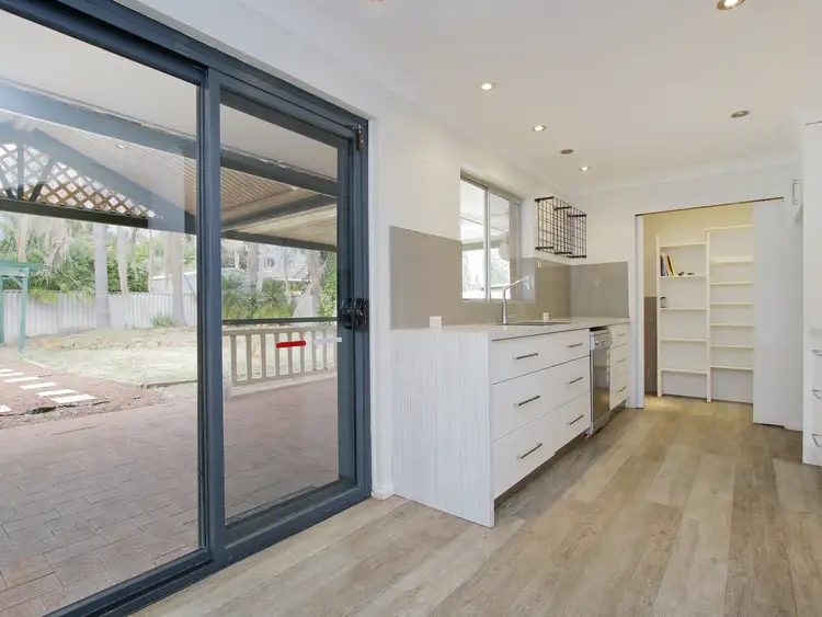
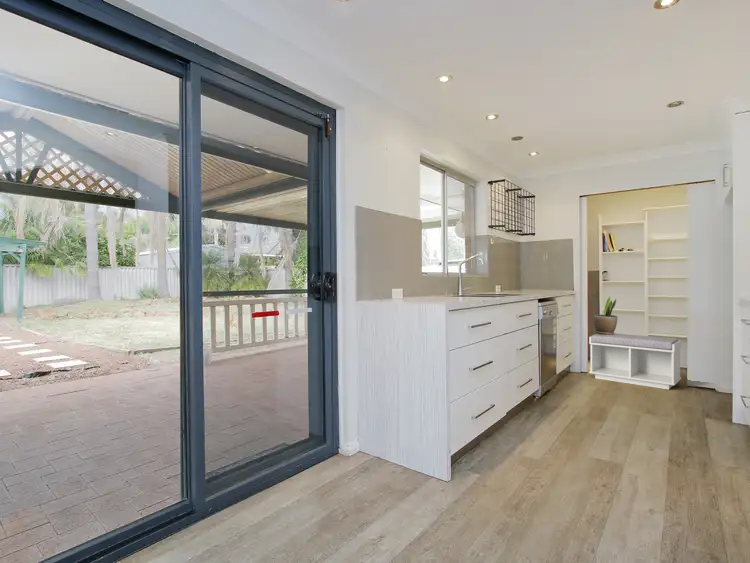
+ bench [588,333,682,390]
+ potted plant [593,295,619,335]
